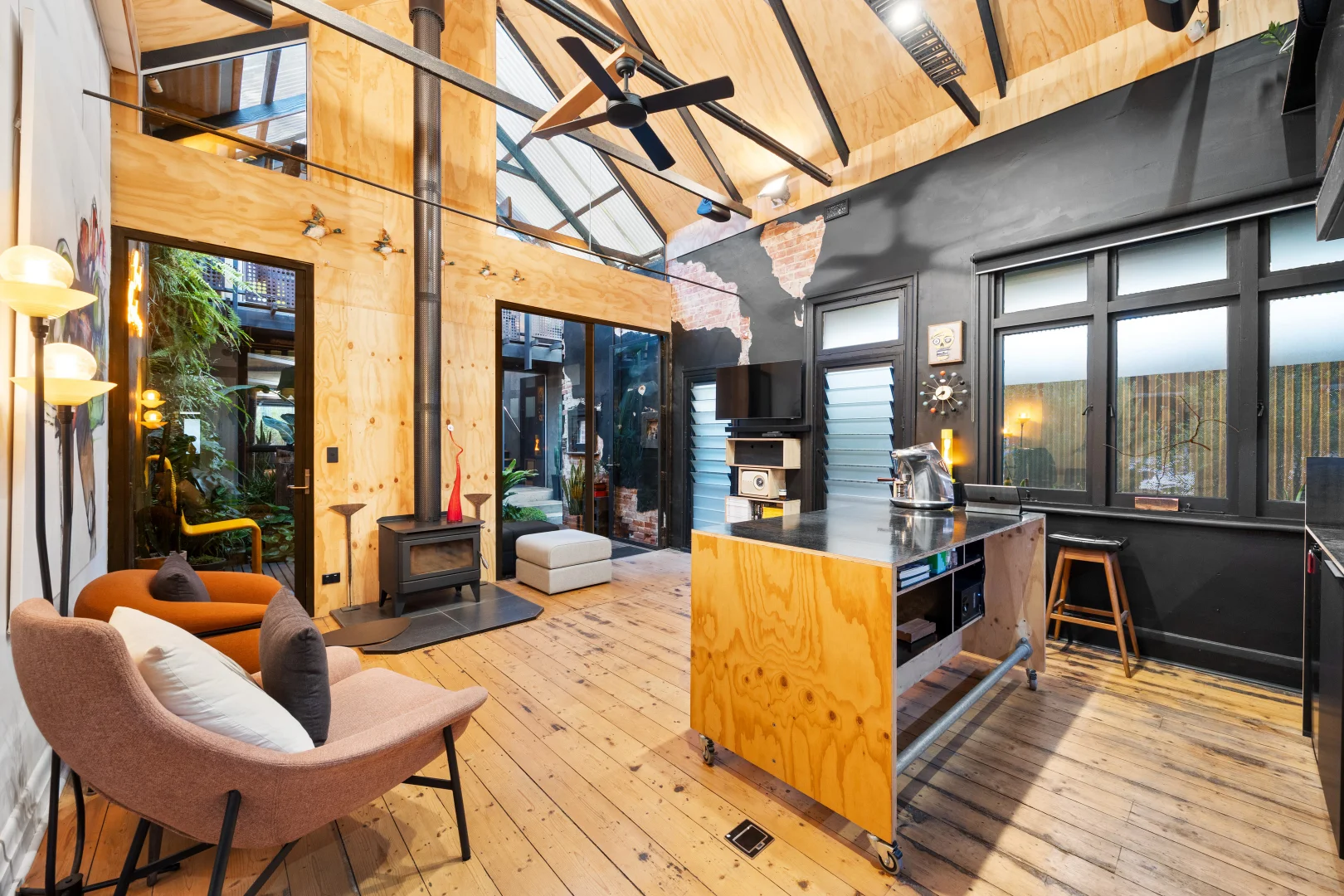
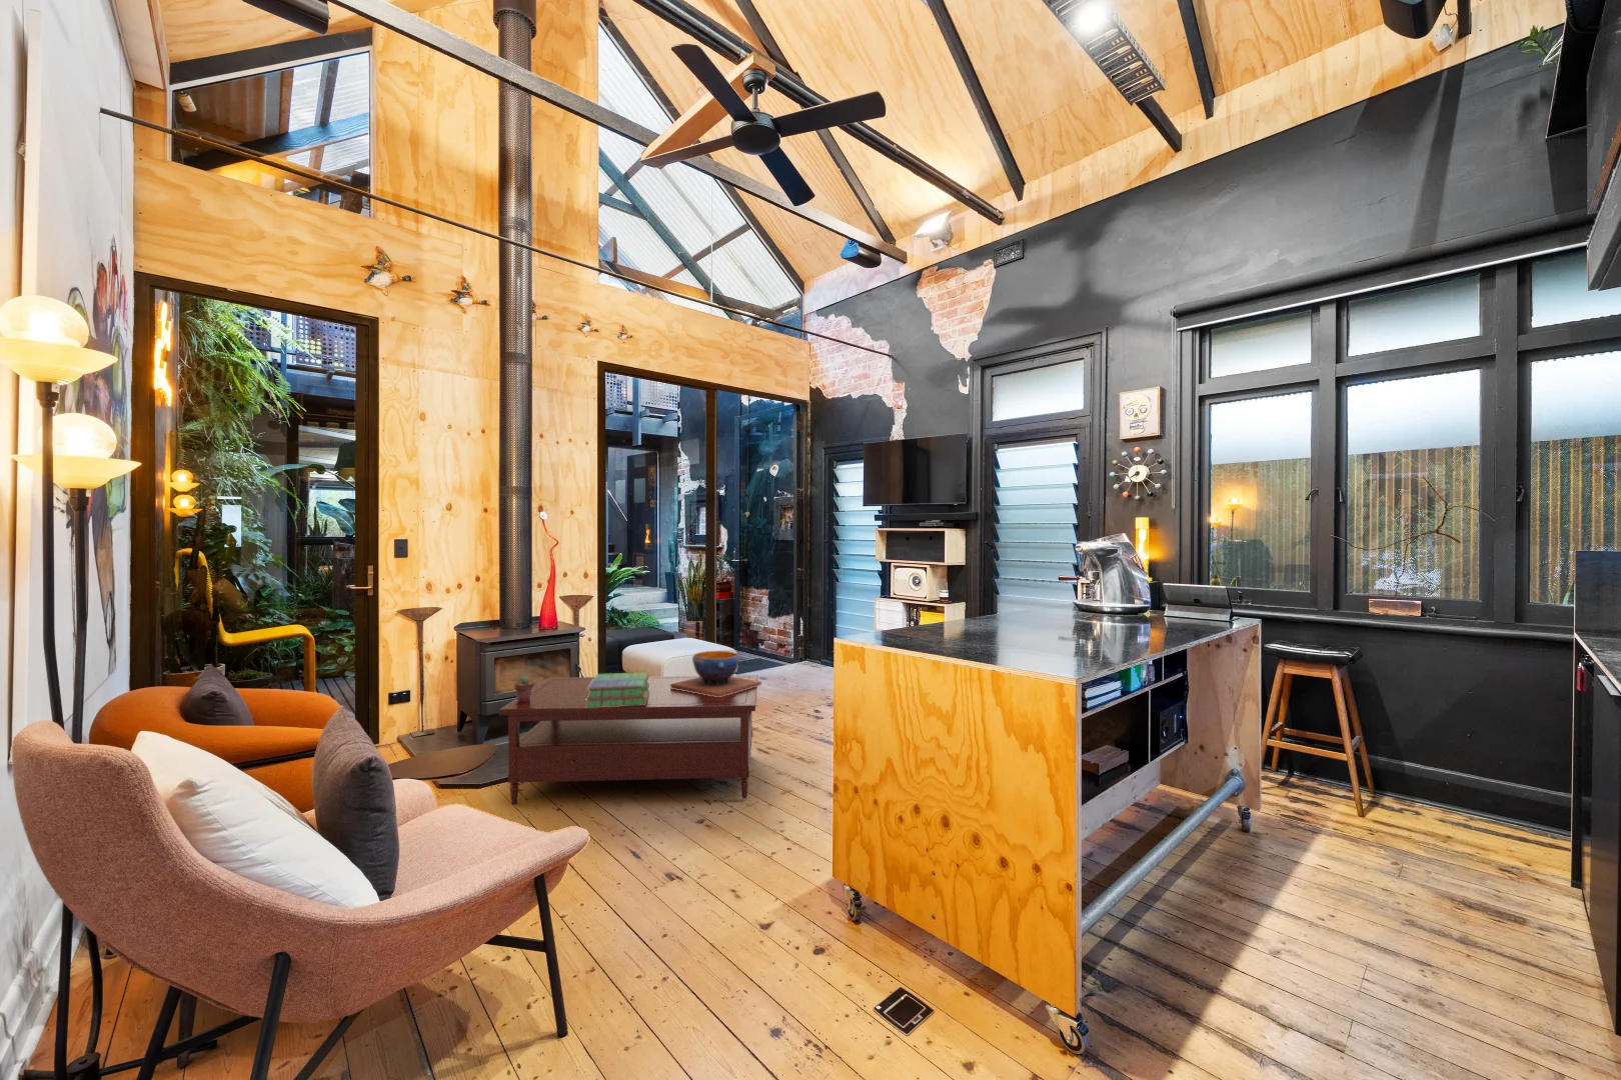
+ coffee table [498,674,759,805]
+ decorative bowl [671,650,762,697]
+ potted succulent [514,675,536,702]
+ stack of books [585,671,649,708]
